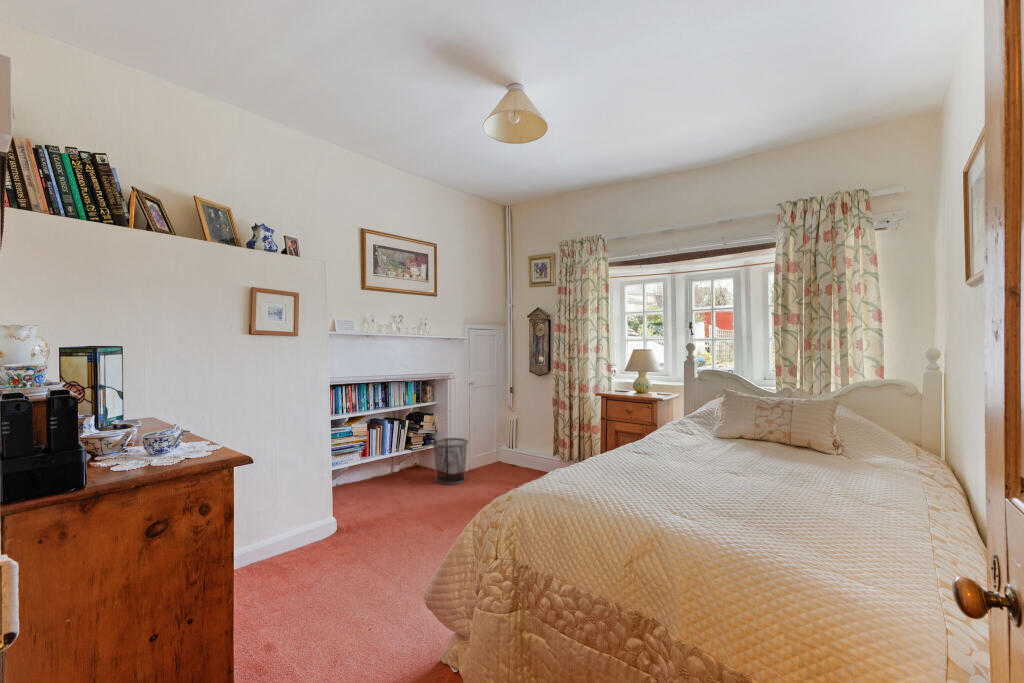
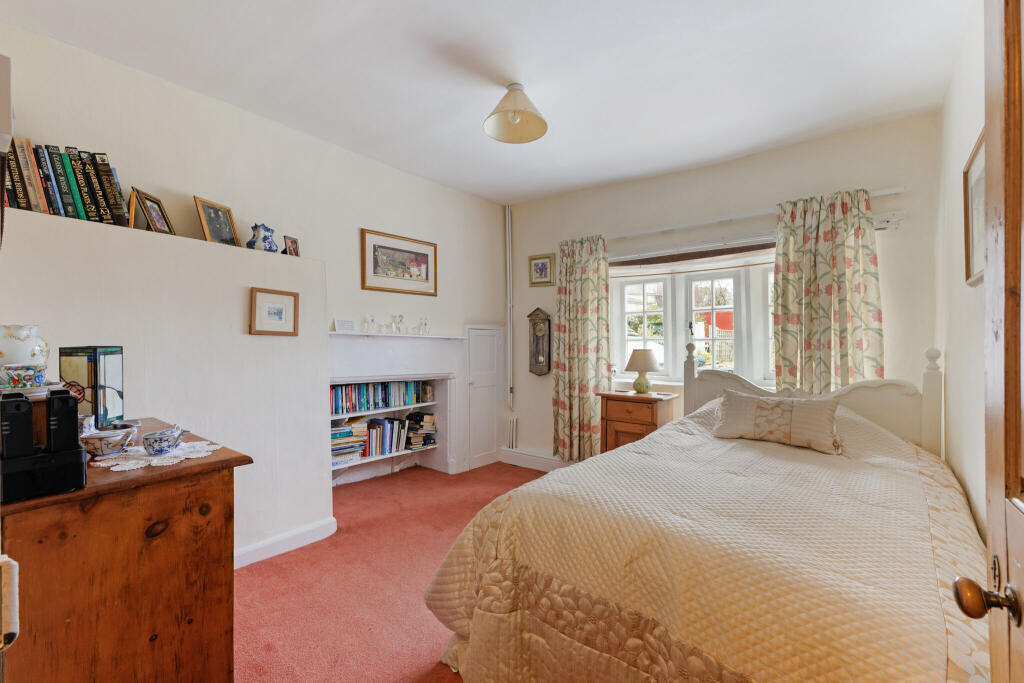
- waste bin [431,437,469,486]
